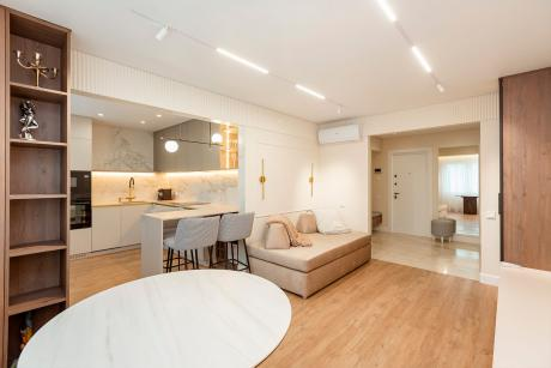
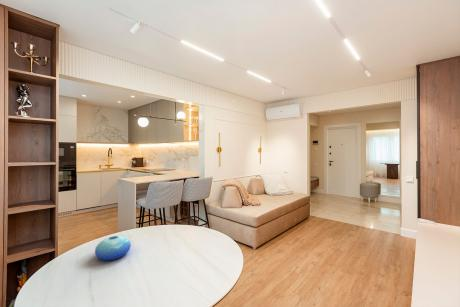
+ bowl [94,235,132,261]
